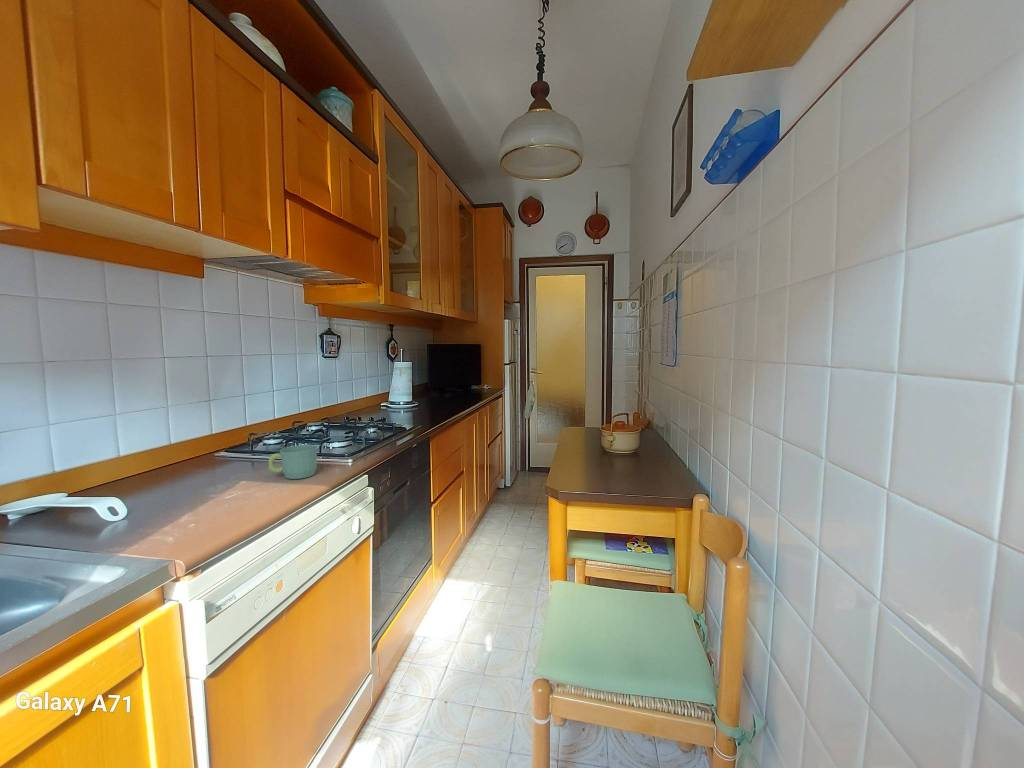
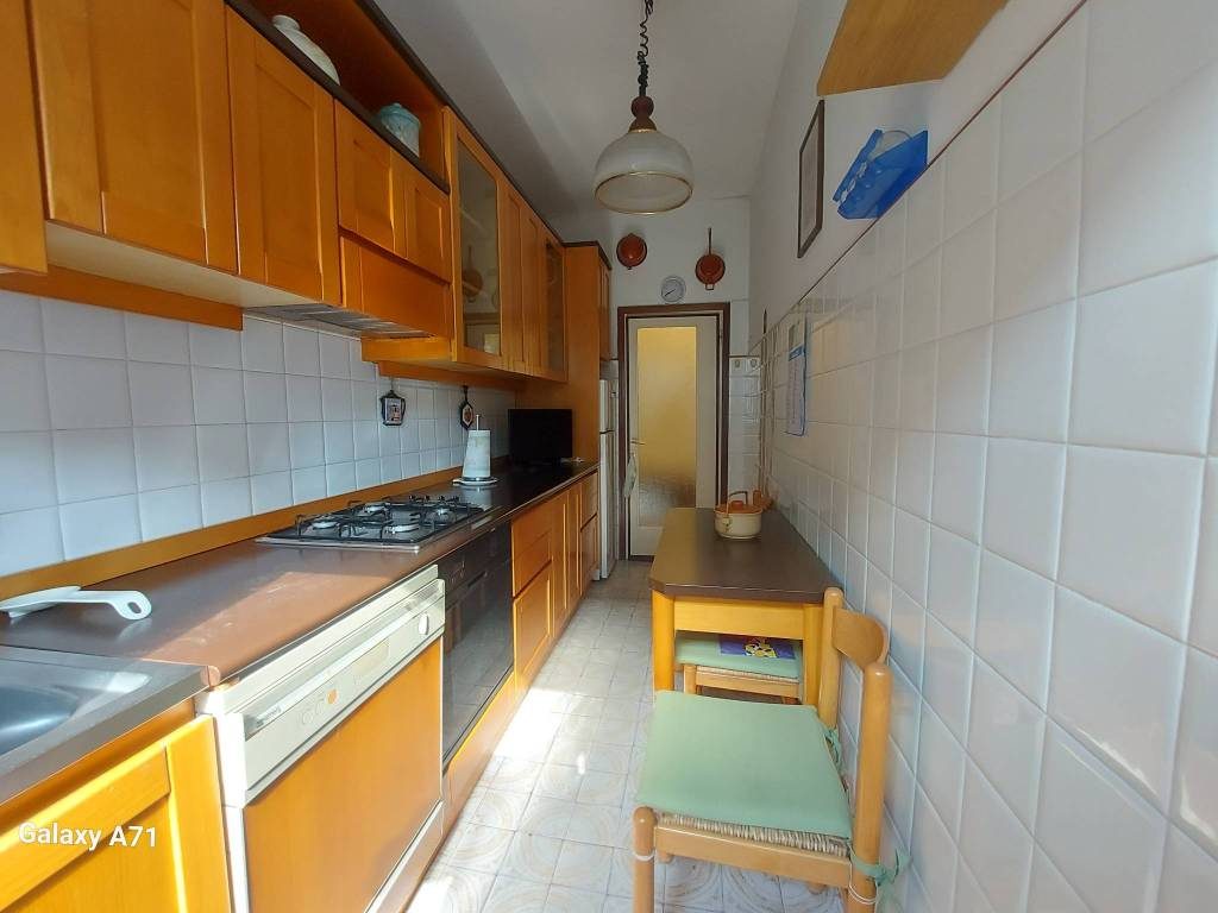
- mug [268,444,318,480]
